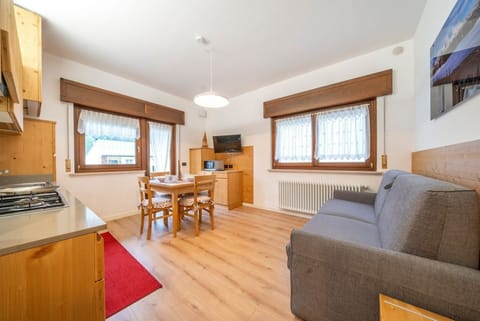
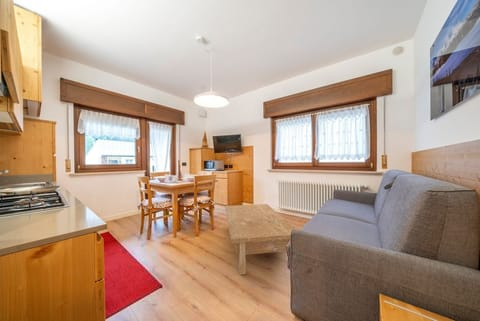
+ coffee table [224,203,296,276]
